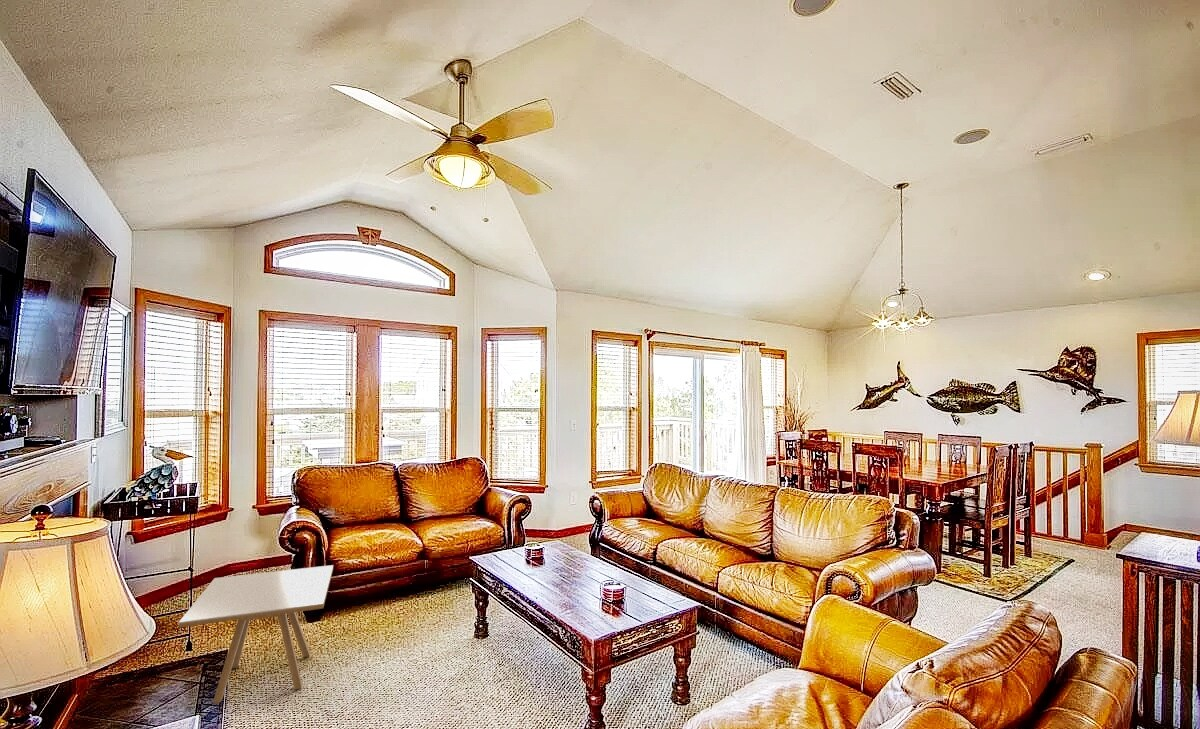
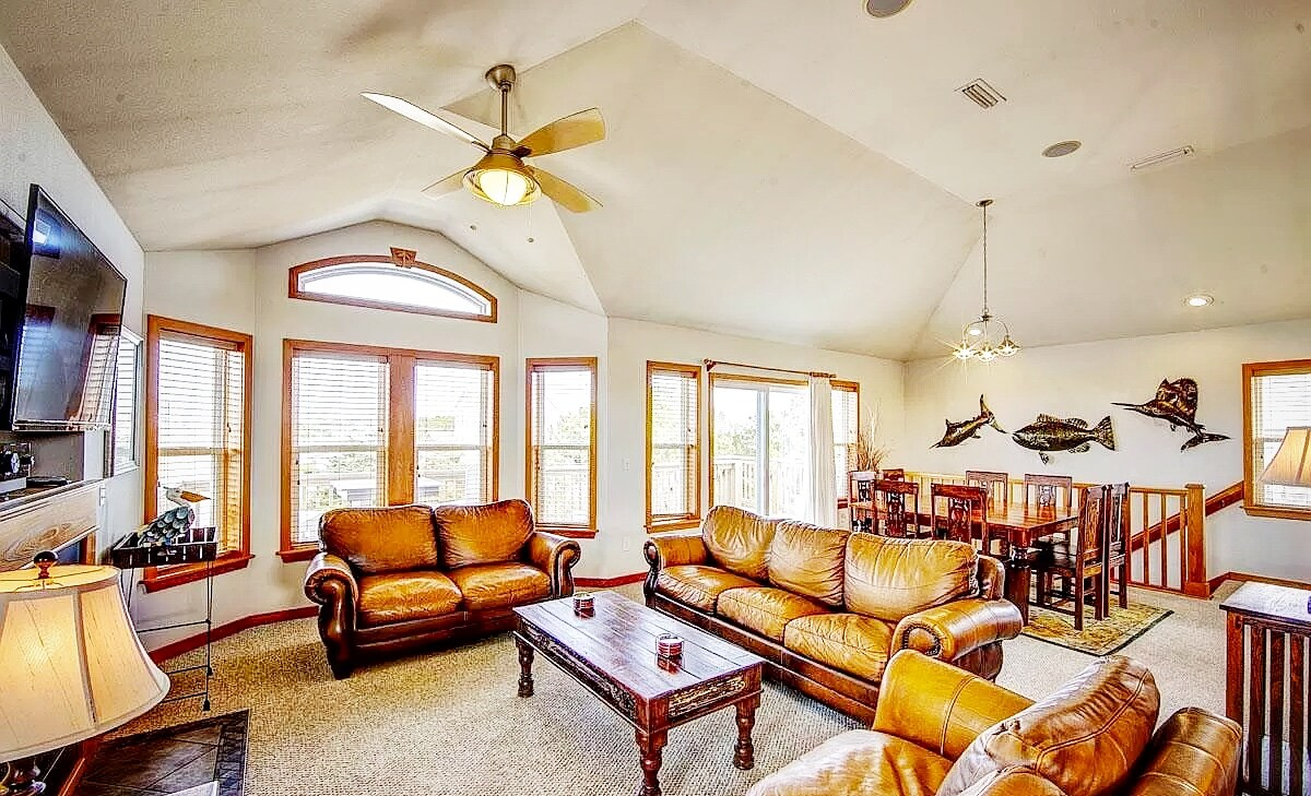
- side table [178,564,334,704]
